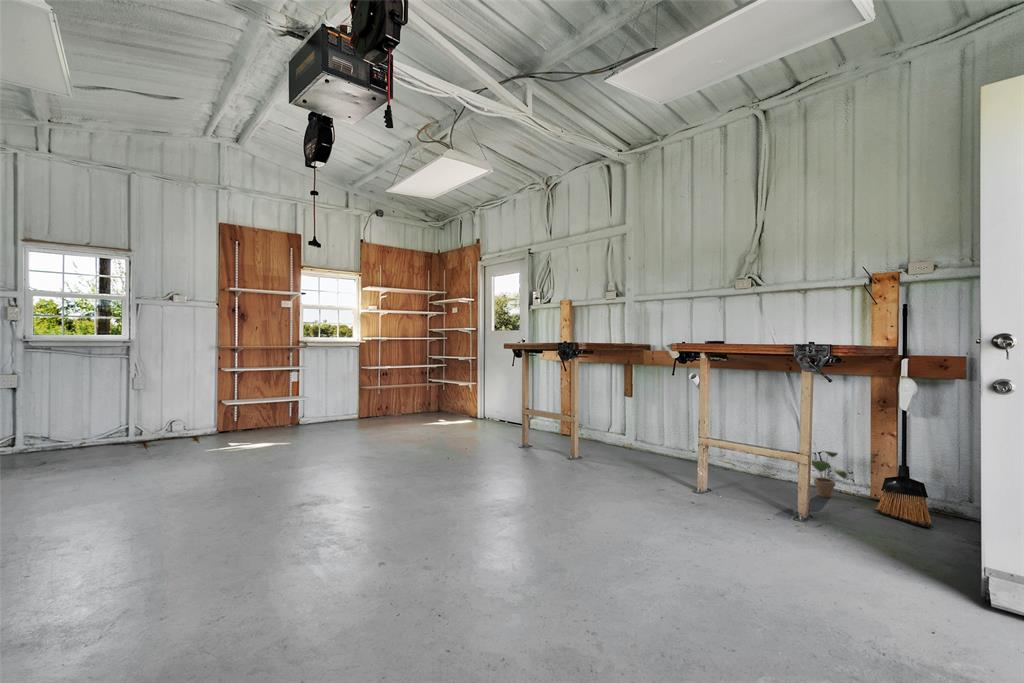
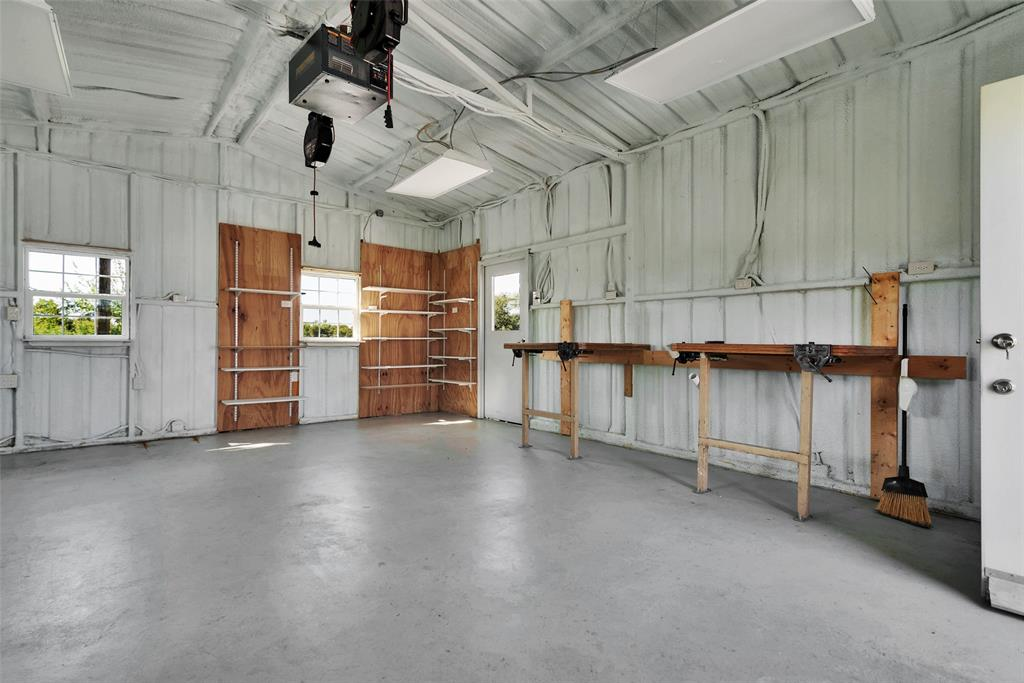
- potted plant [811,449,848,498]
